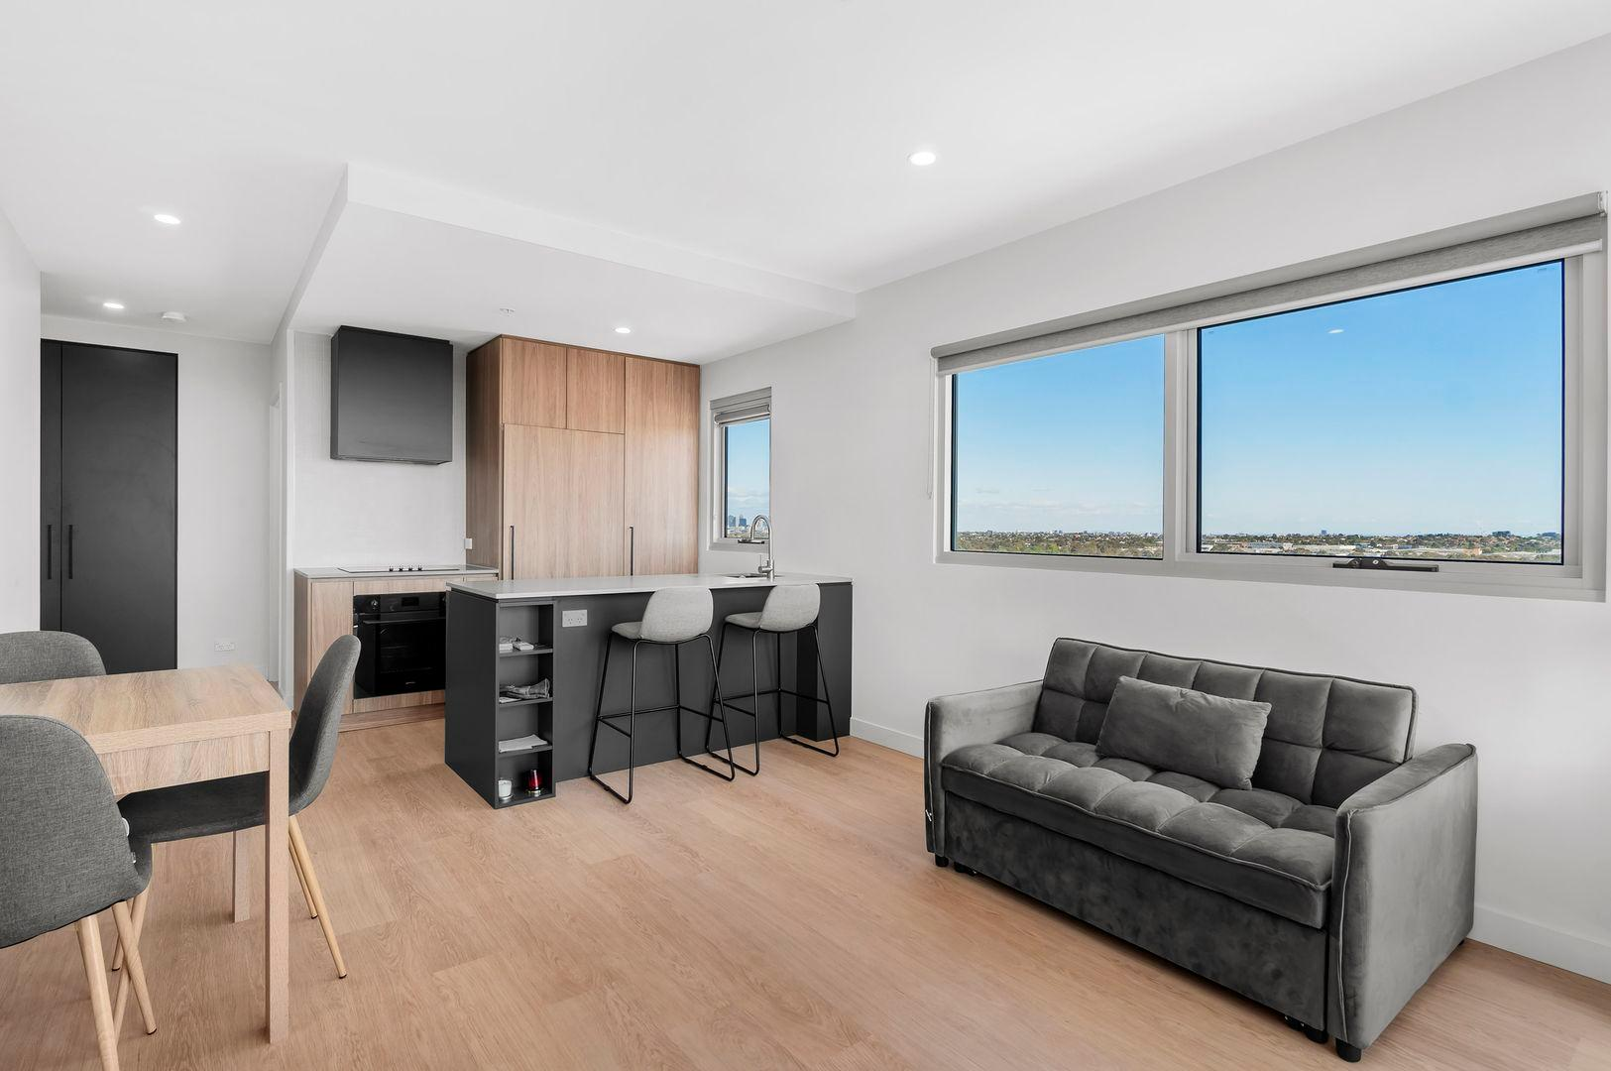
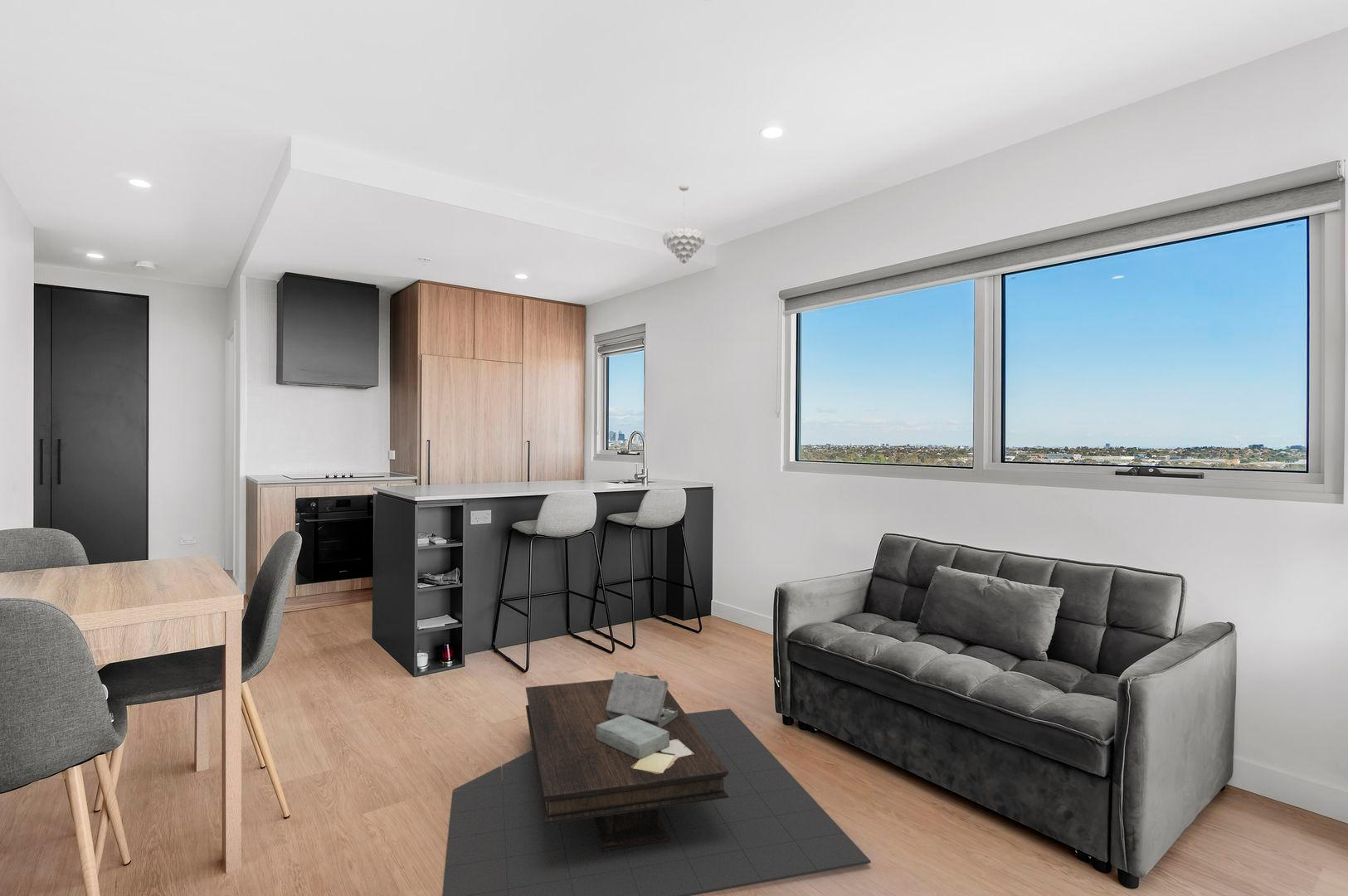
+ pendant light [662,184,706,265]
+ coffee table [441,671,872,896]
